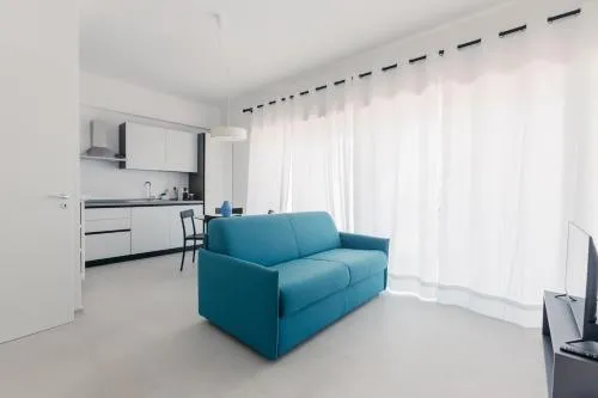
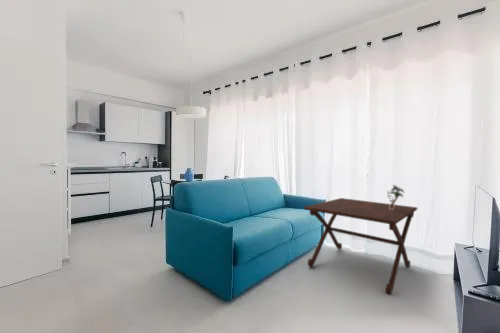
+ side table [303,197,418,295]
+ potted plant [386,184,405,210]
